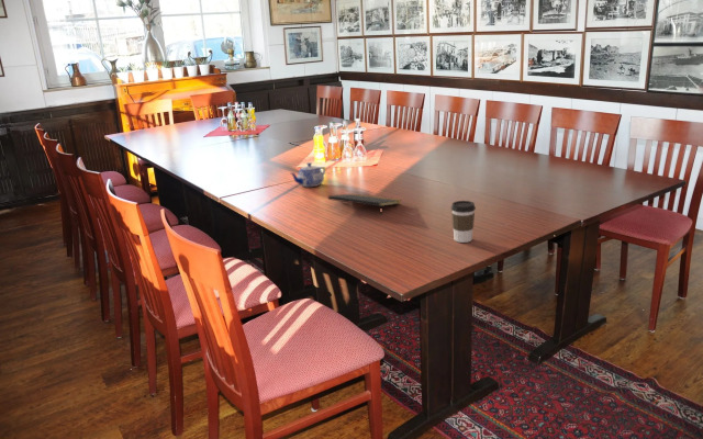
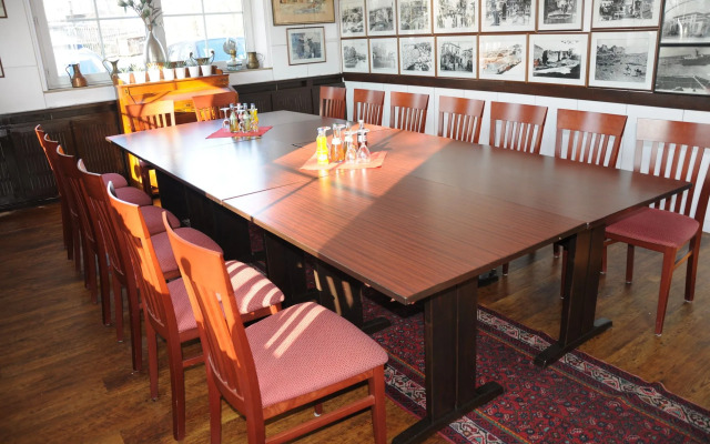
- coffee cup [450,200,477,244]
- notepad [327,193,403,216]
- teapot [290,161,326,188]
